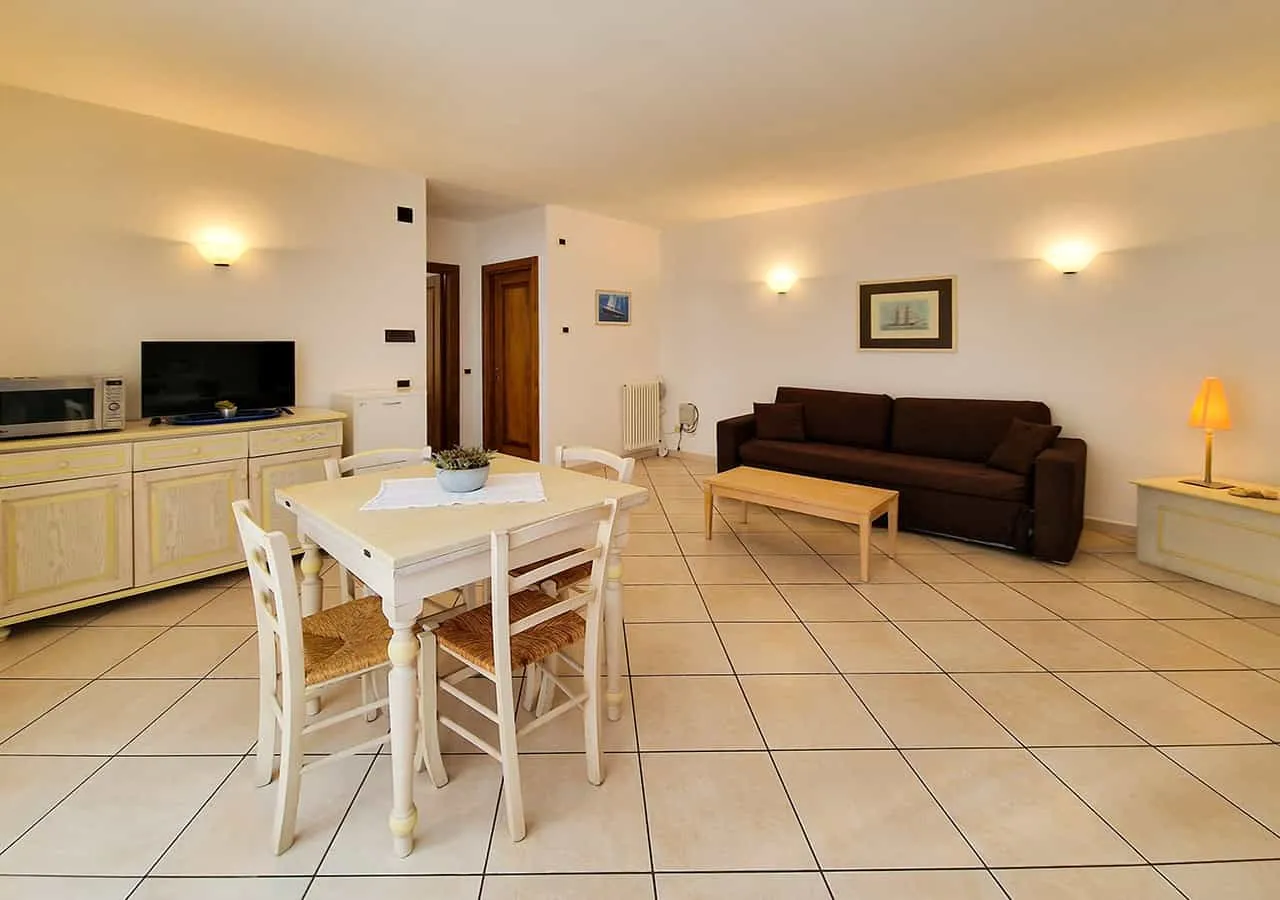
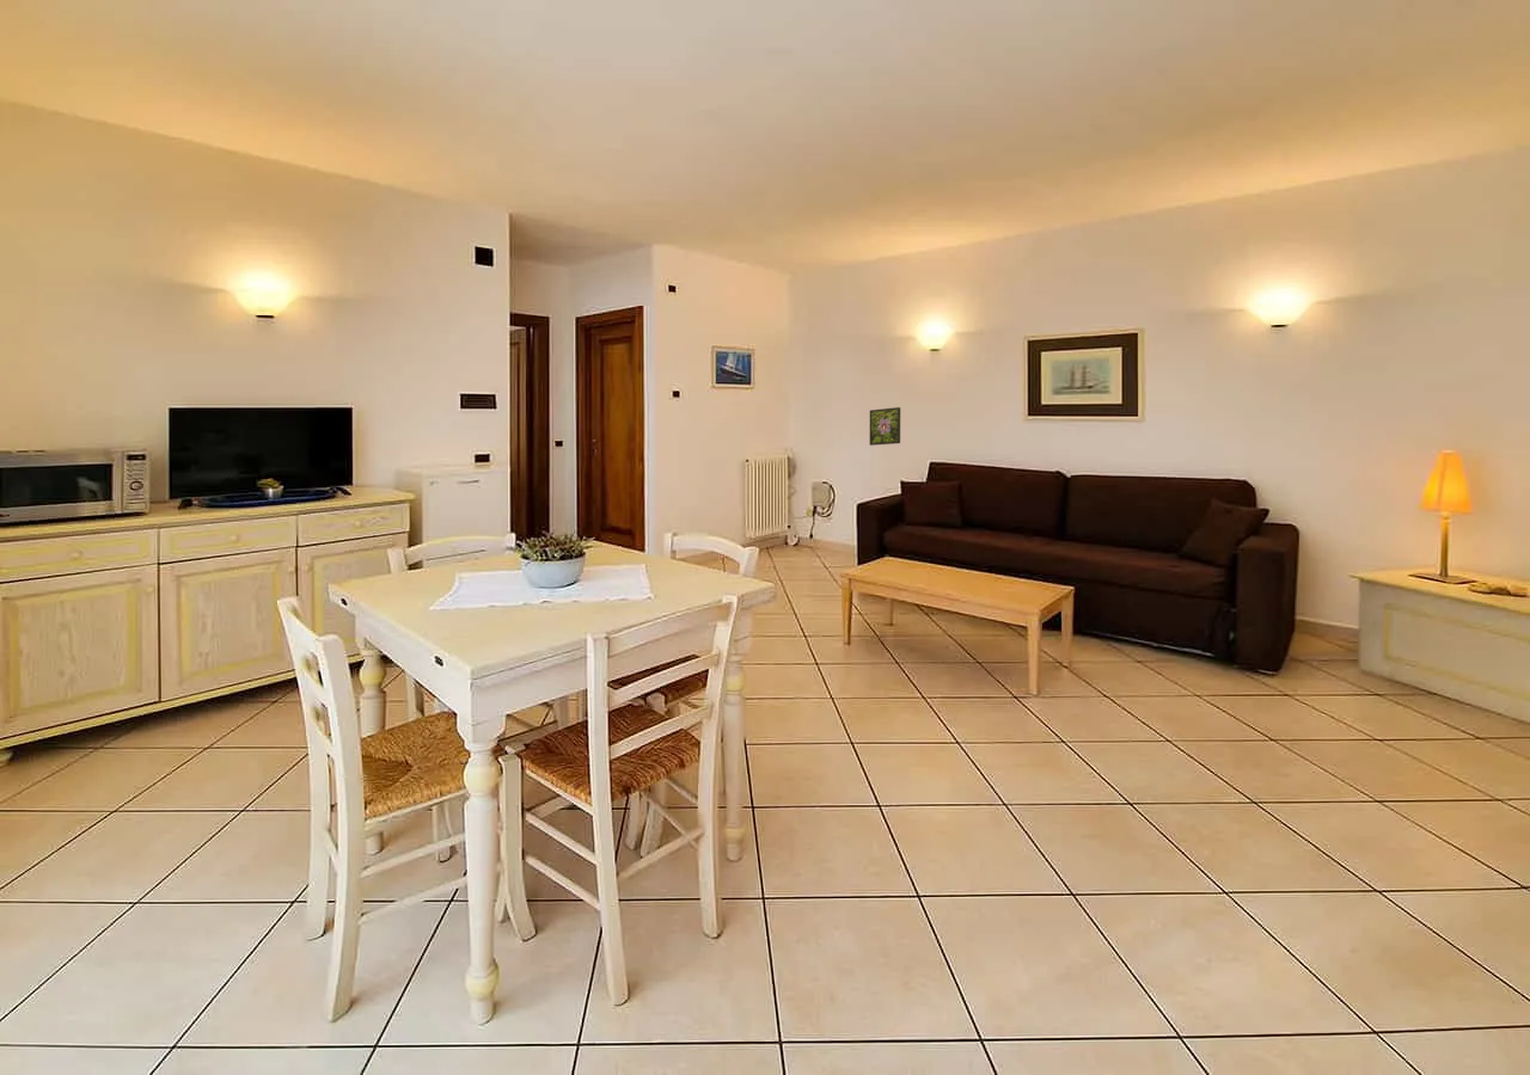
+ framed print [869,406,901,447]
